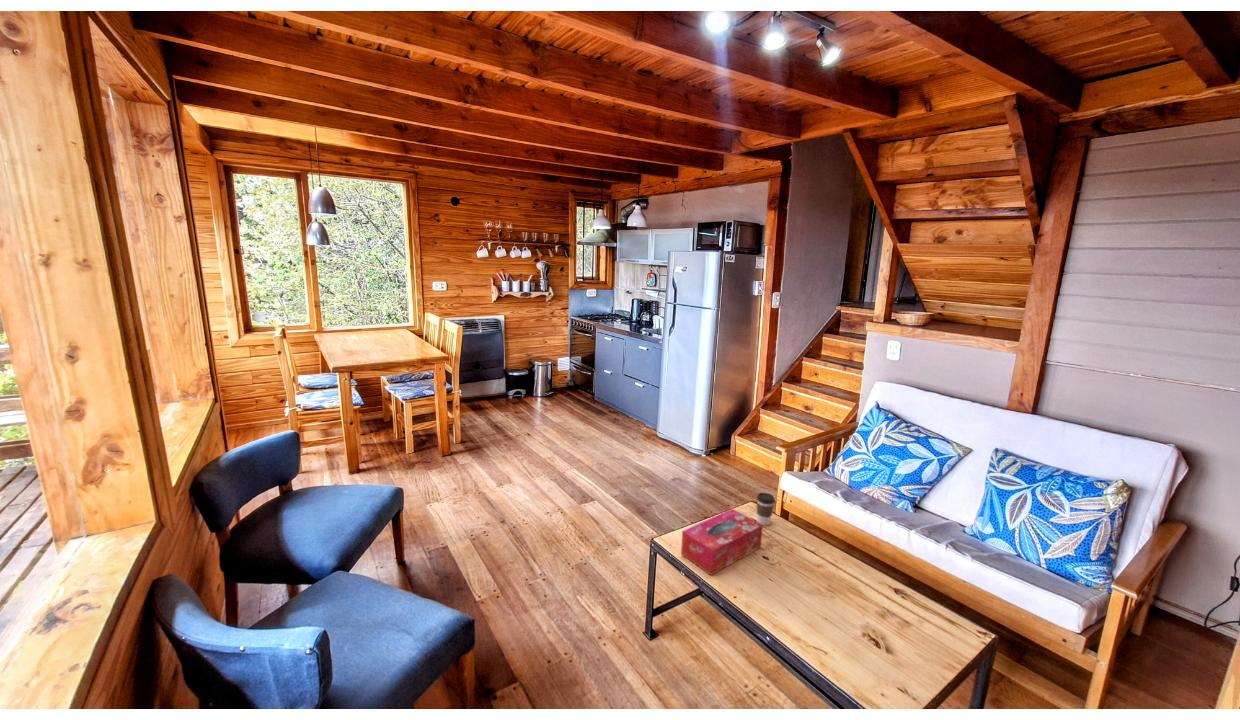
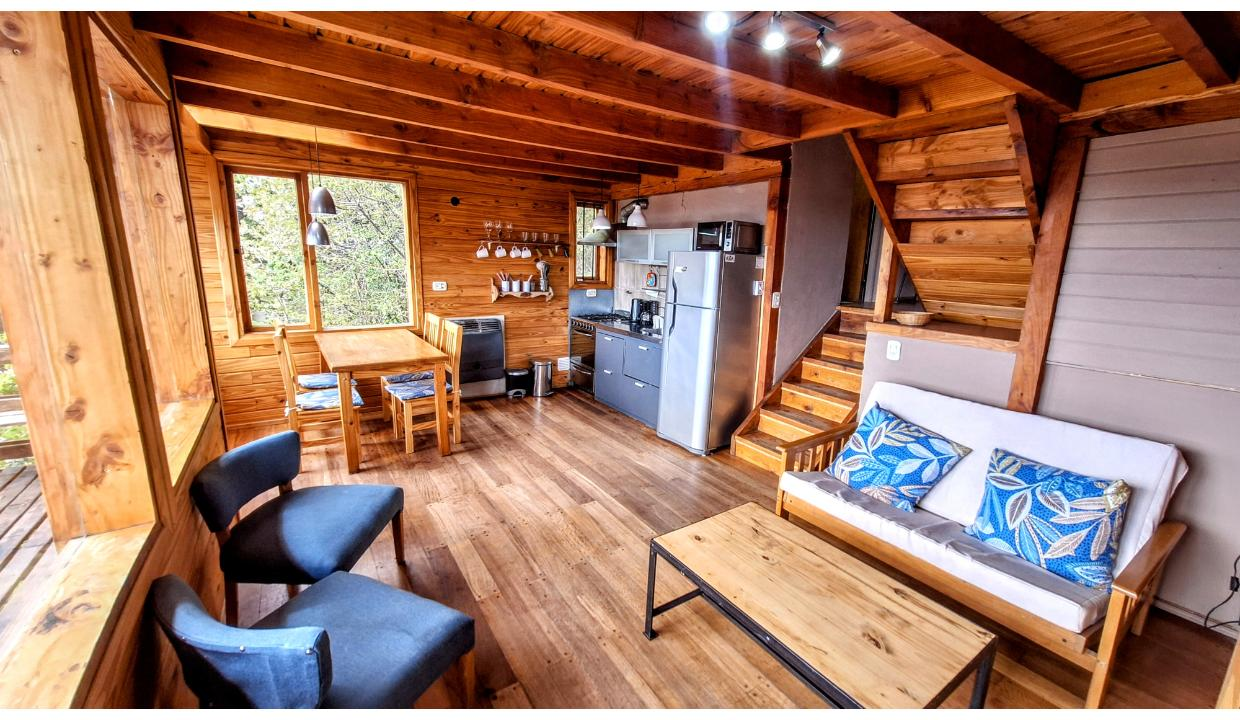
- coffee cup [756,492,776,526]
- tissue box [680,508,764,576]
